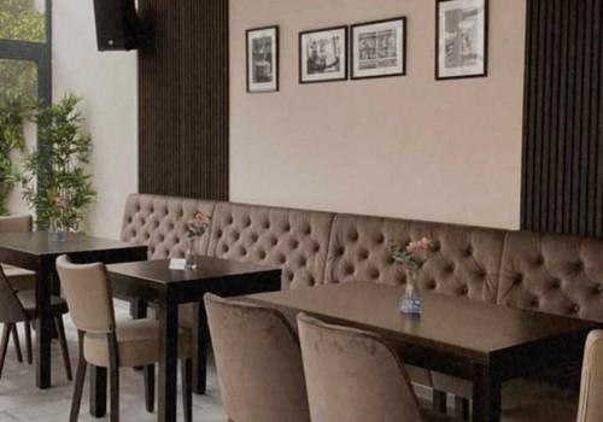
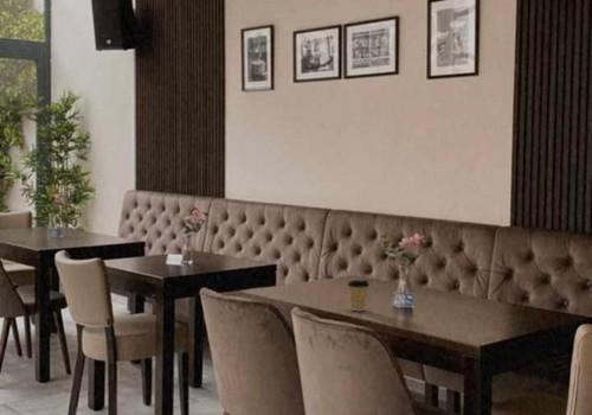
+ coffee cup [346,279,371,312]
